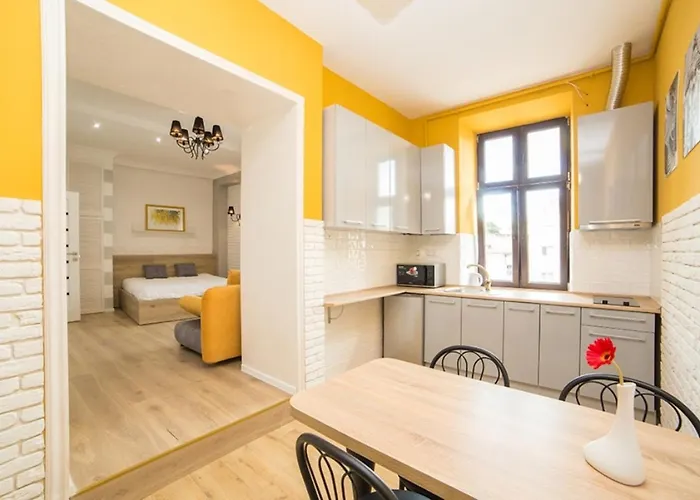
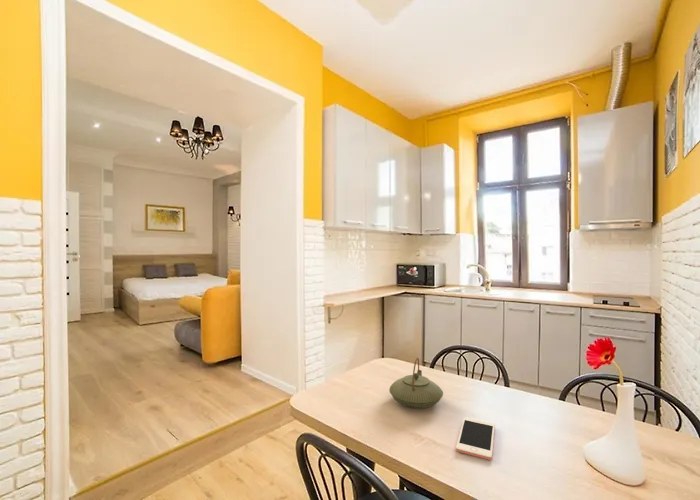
+ cell phone [455,416,496,461]
+ teapot [389,357,444,409]
